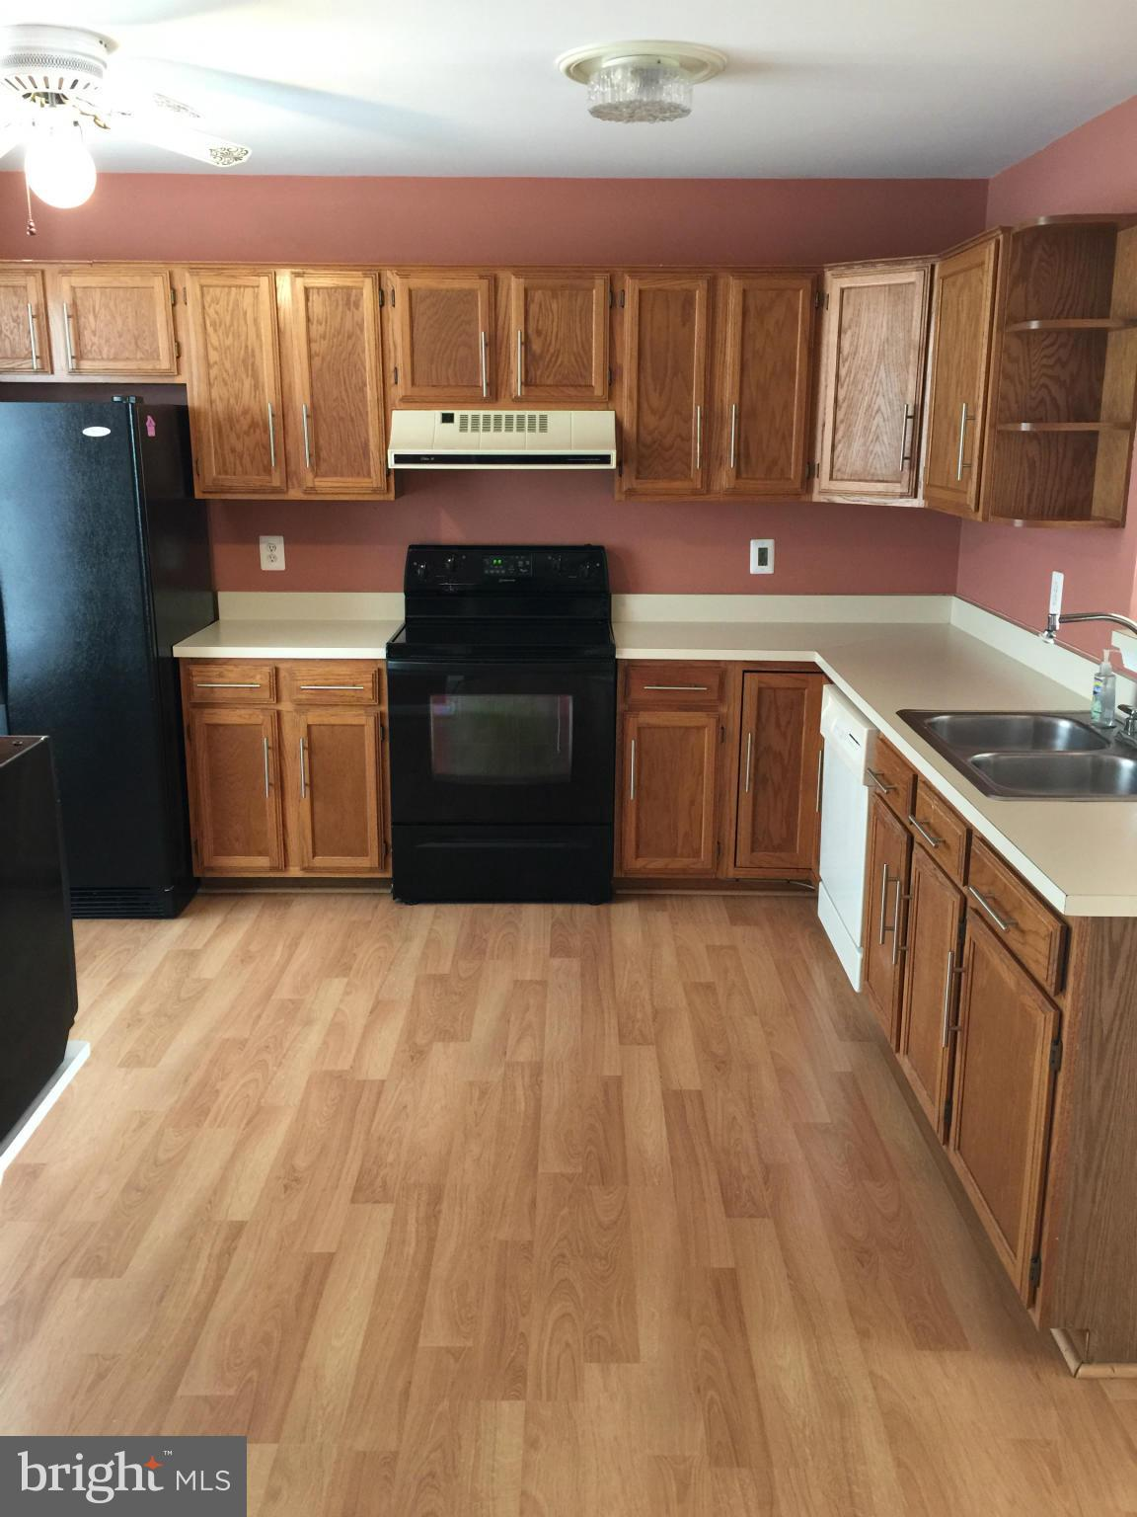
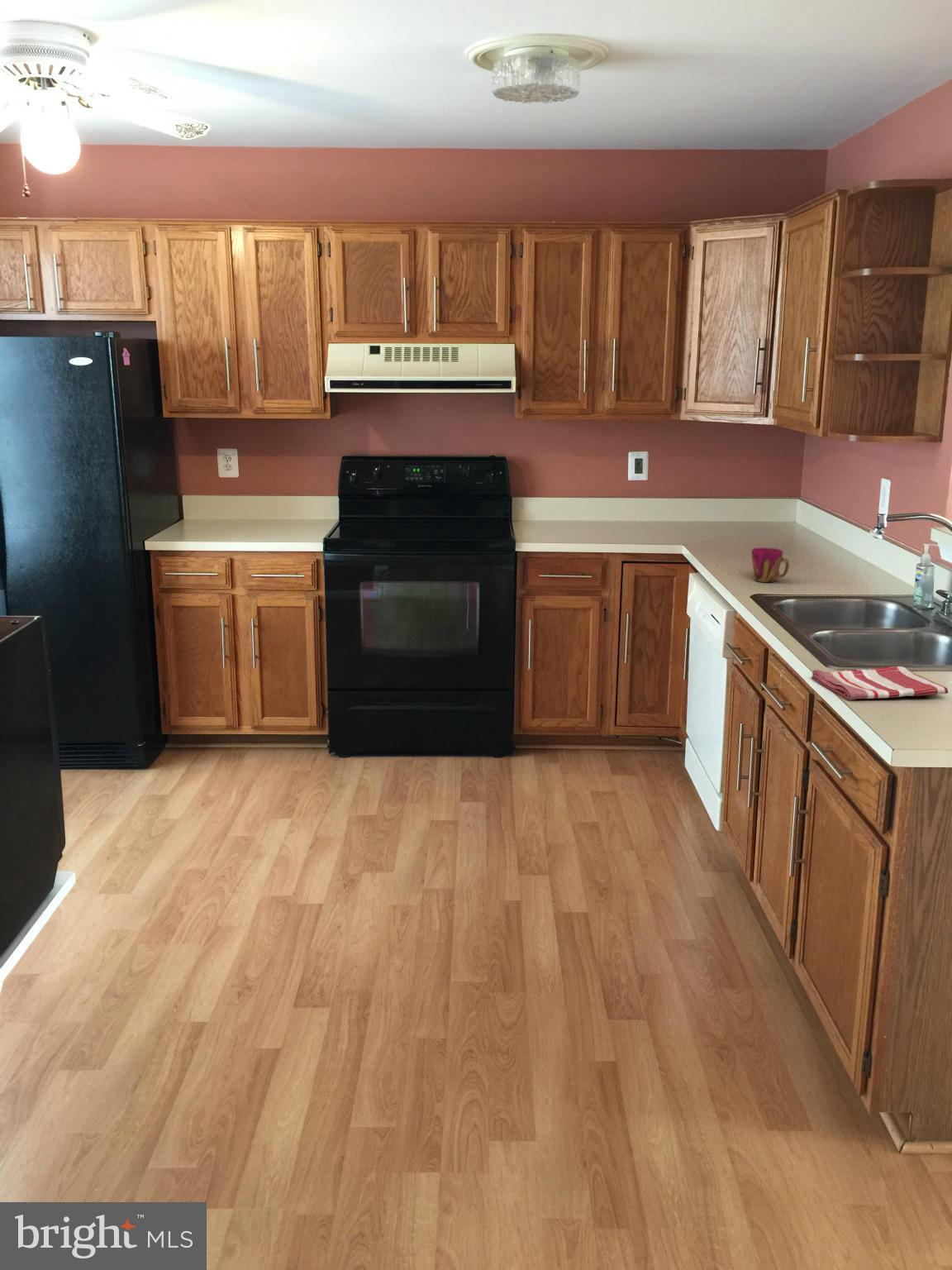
+ dish towel [811,666,949,700]
+ cup [750,547,790,583]
